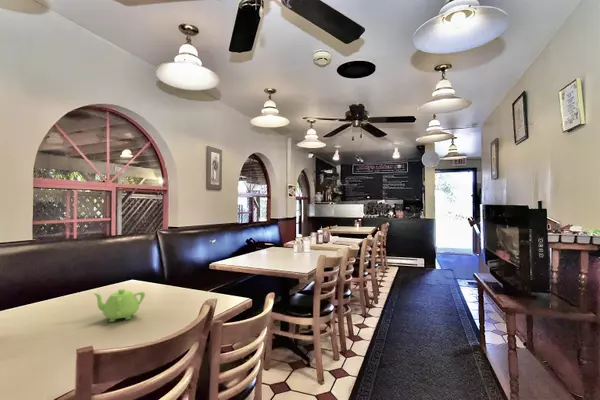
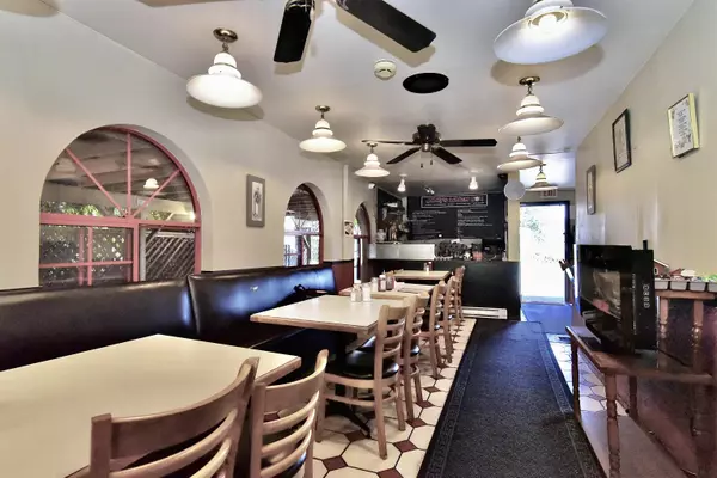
- teapot [92,288,146,323]
